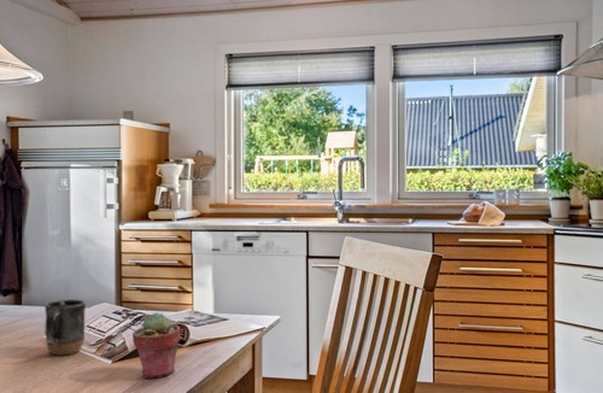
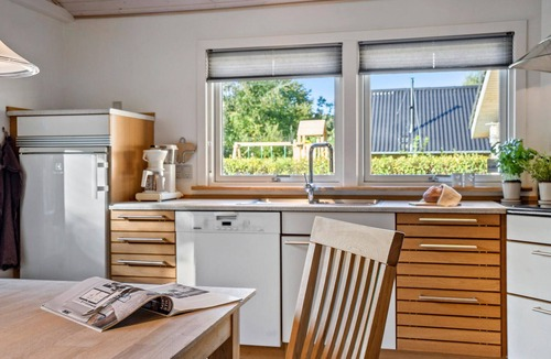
- potted succulent [131,311,181,379]
- mug [42,298,87,357]
